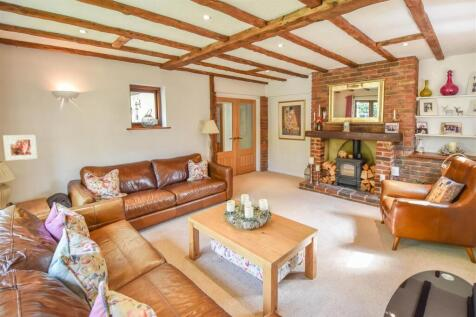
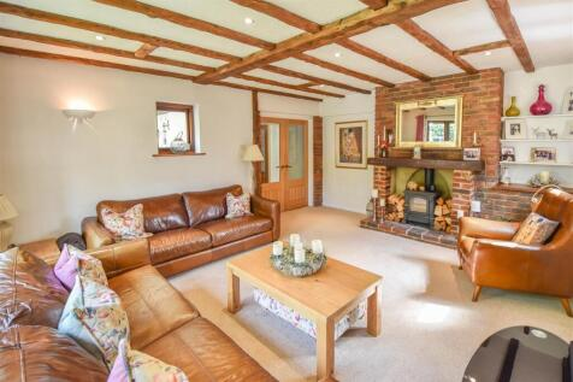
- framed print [2,134,38,162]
